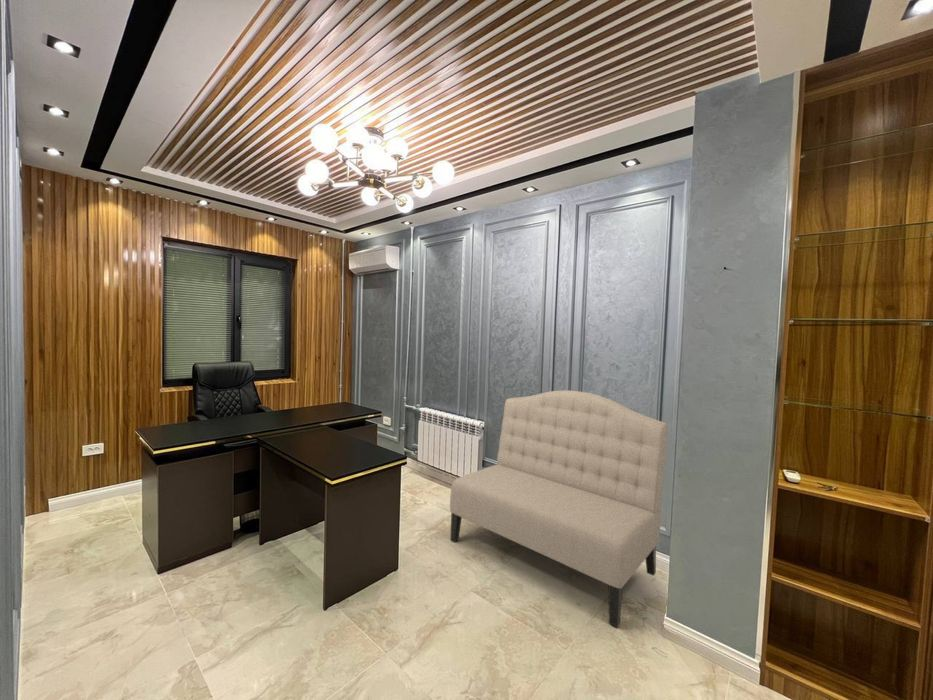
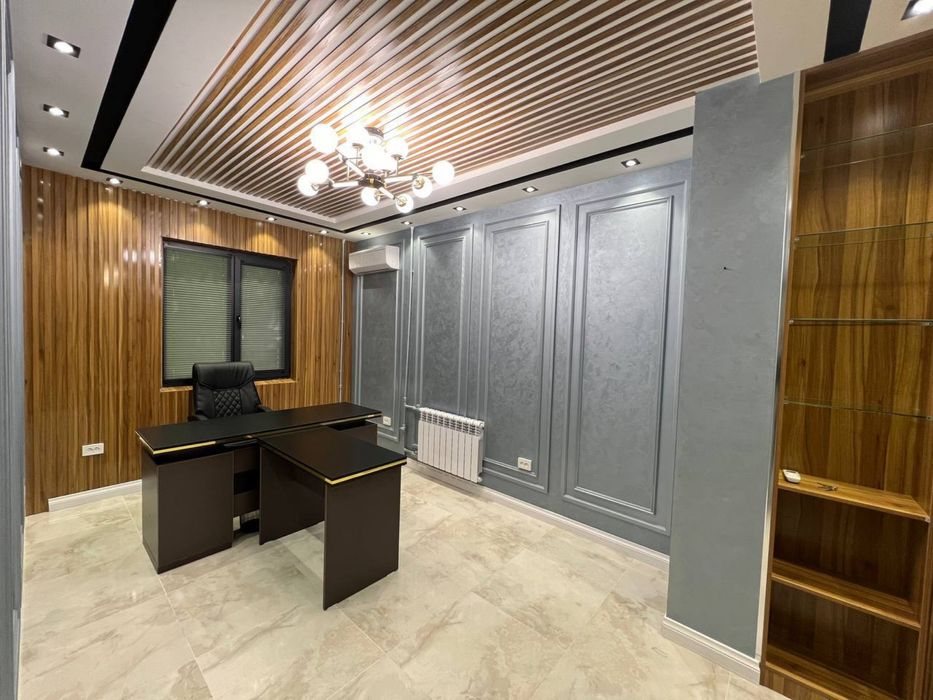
- sofa [449,389,669,628]
